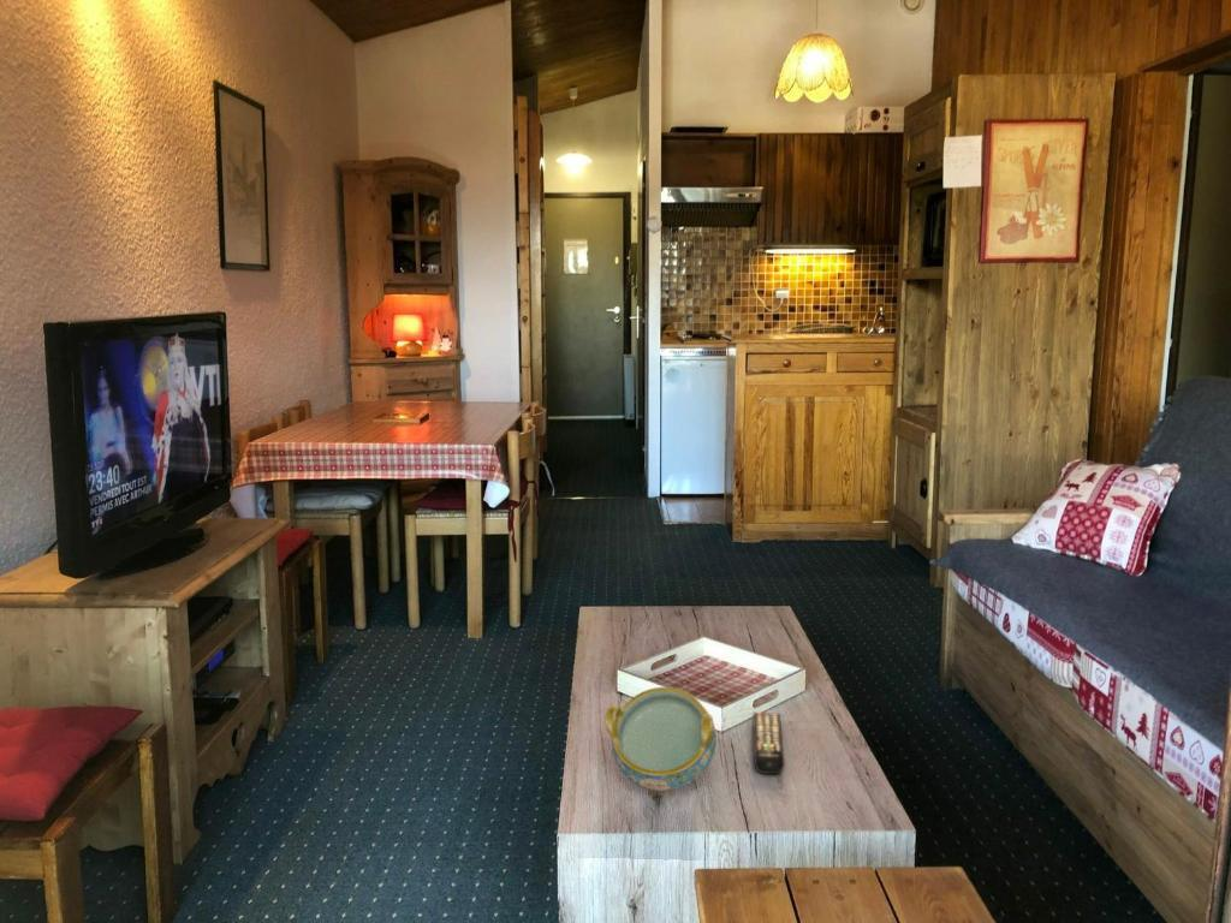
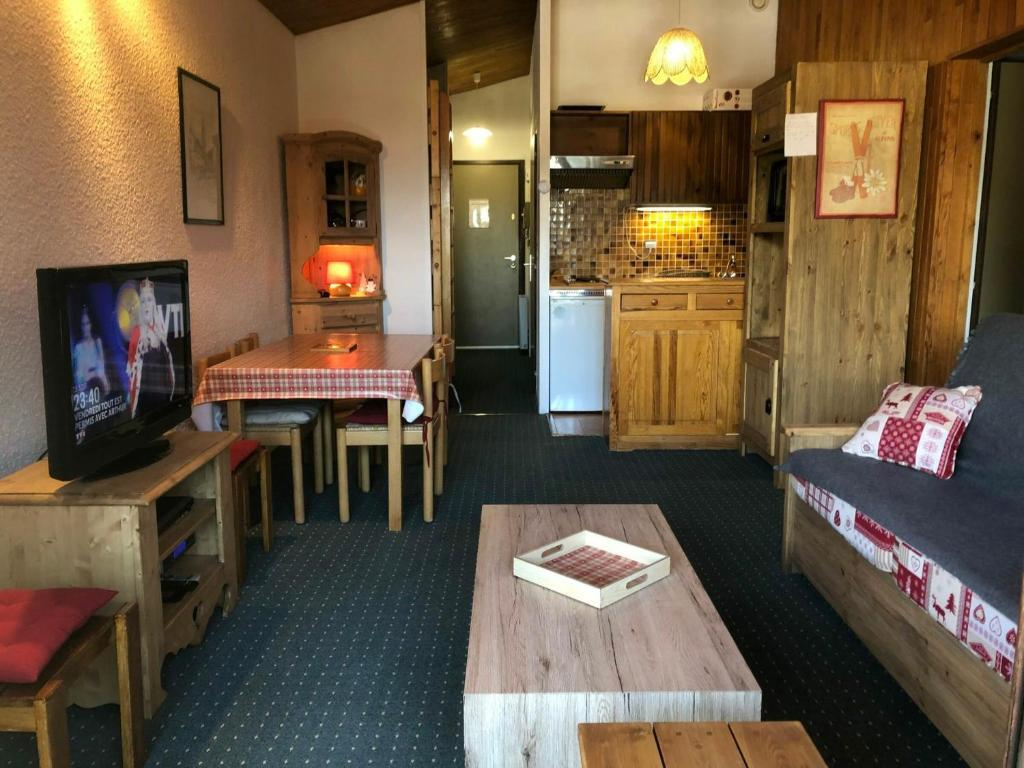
- remote control [751,711,785,775]
- decorative bowl [603,686,718,793]
